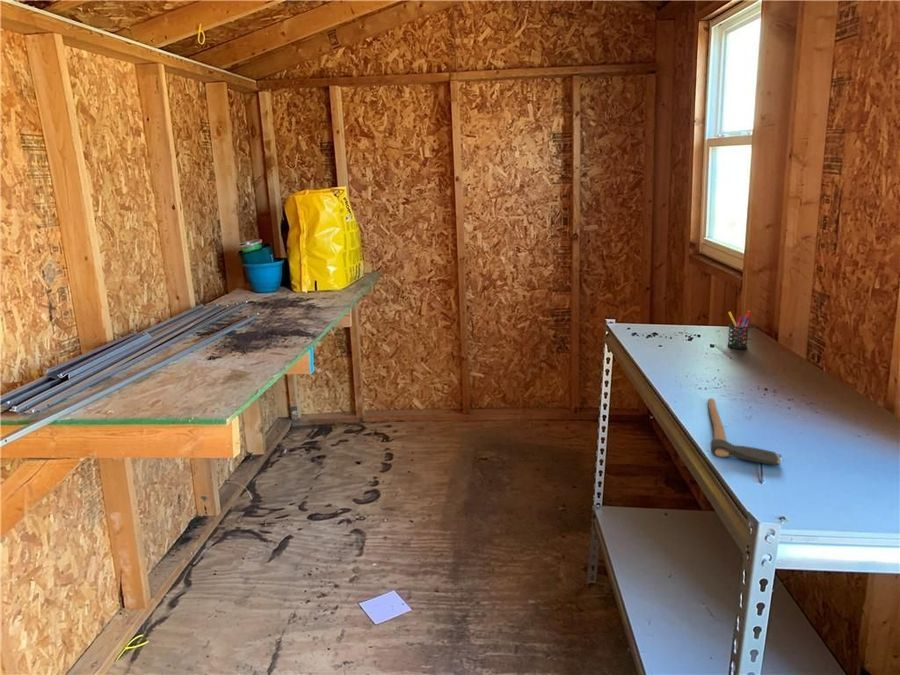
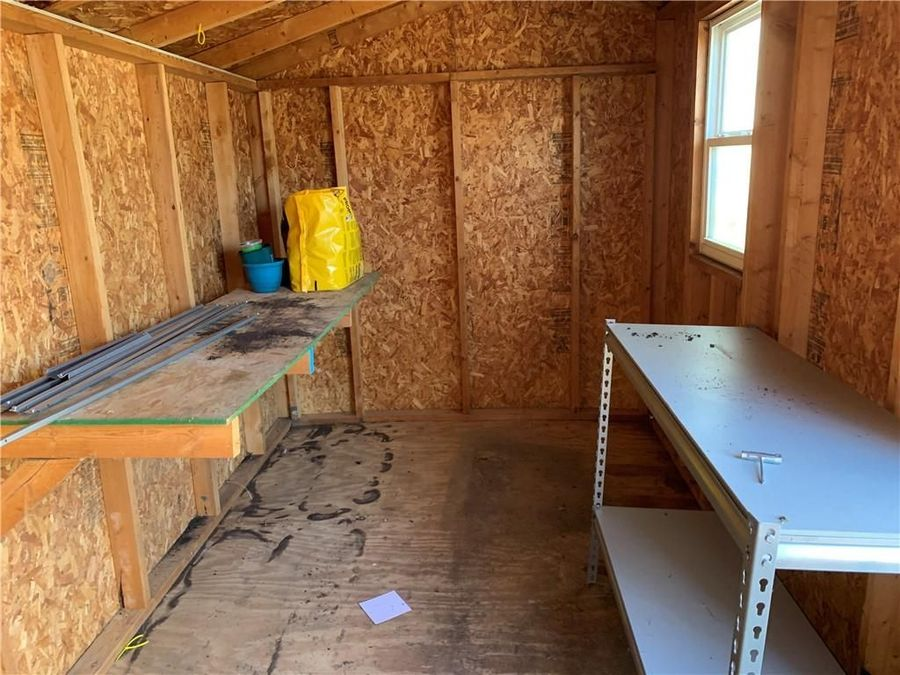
- pen holder [726,310,751,350]
- hatchet [707,397,782,466]
